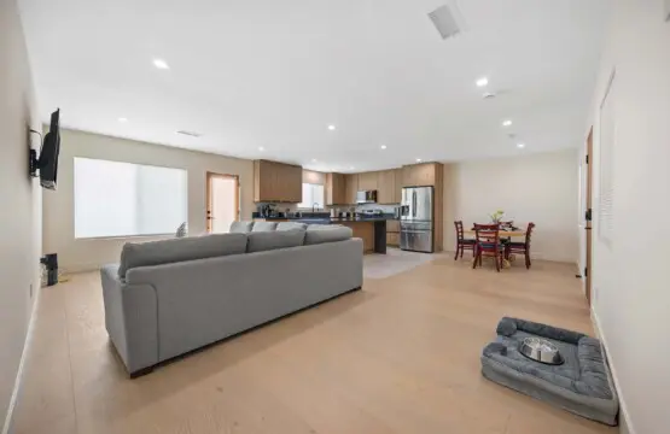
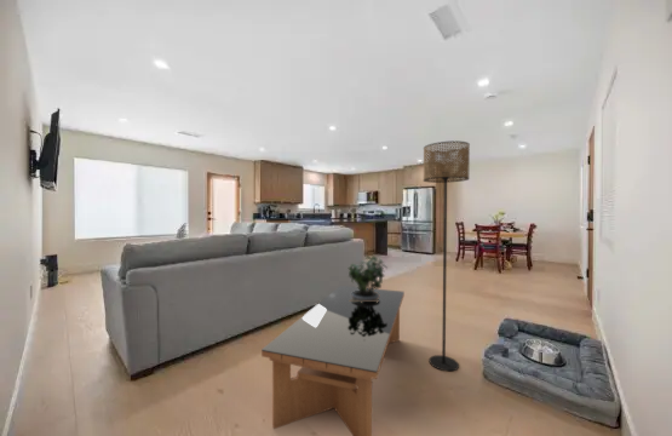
+ coffee table [260,285,406,436]
+ potted plant [348,254,389,303]
+ floor lamp [423,139,471,372]
